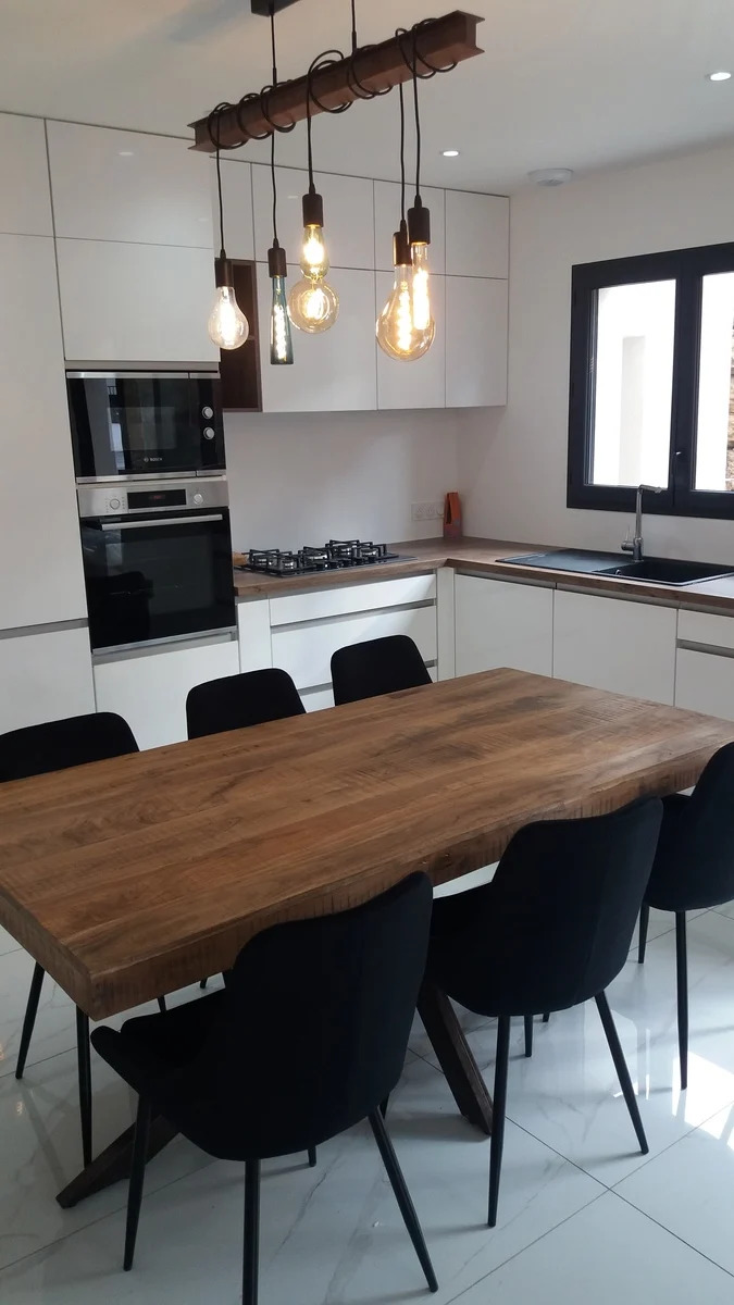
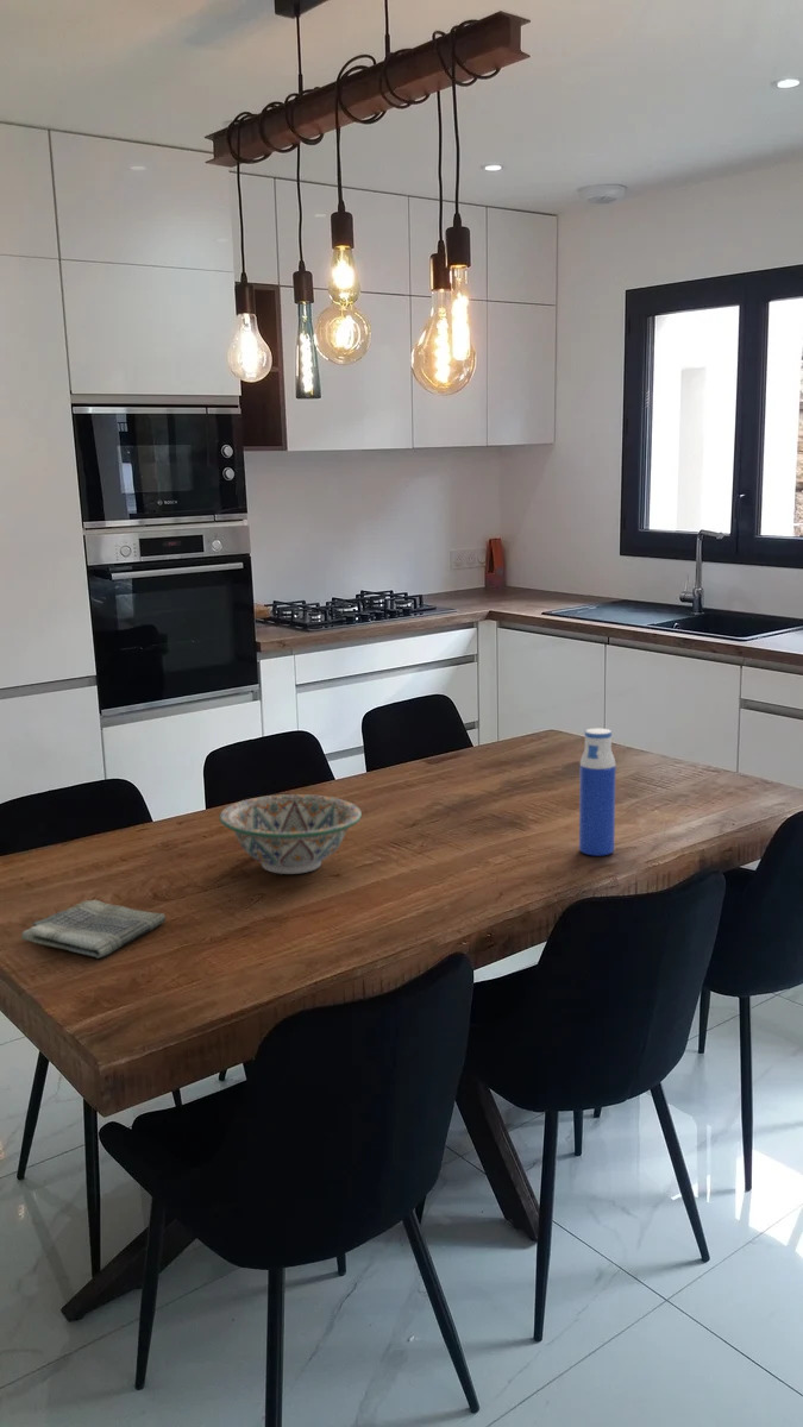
+ decorative bowl [219,793,363,875]
+ dish towel [20,899,168,960]
+ water bottle [578,727,617,857]
